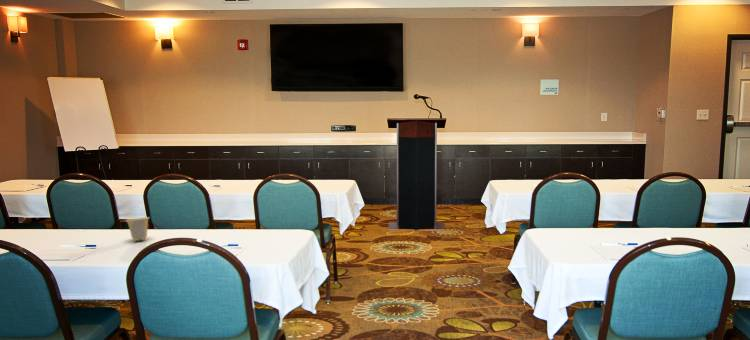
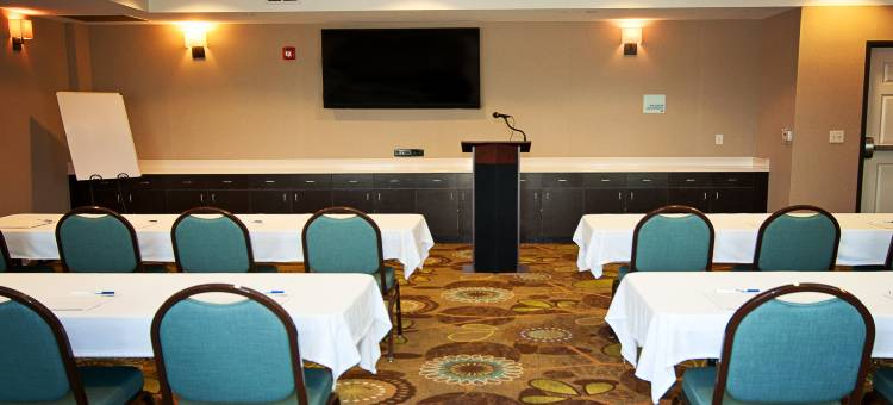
- cup [124,216,150,242]
